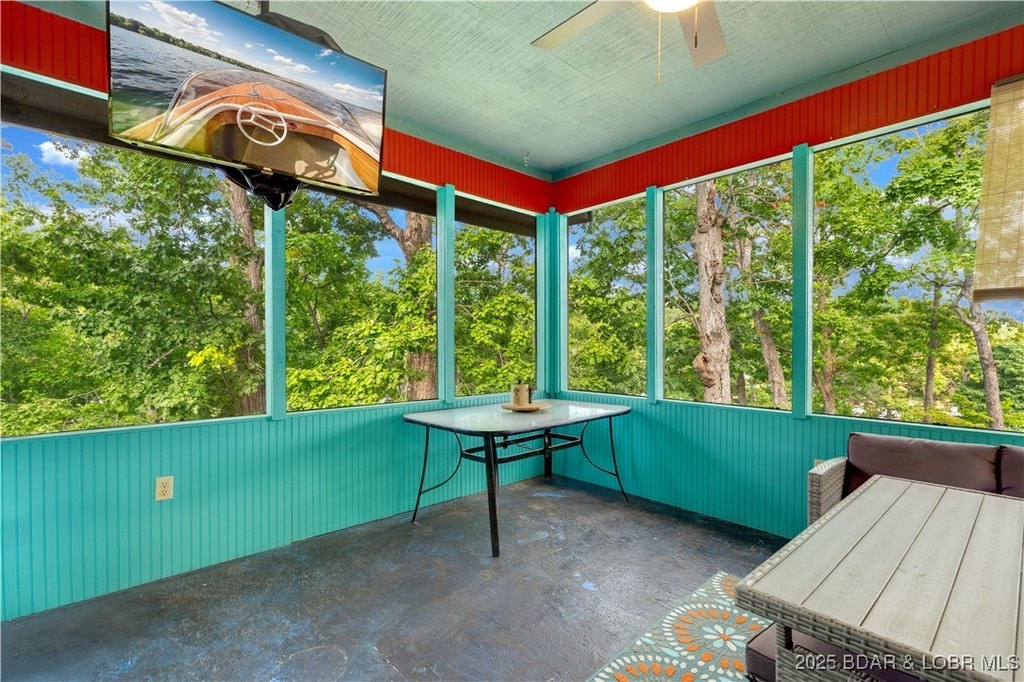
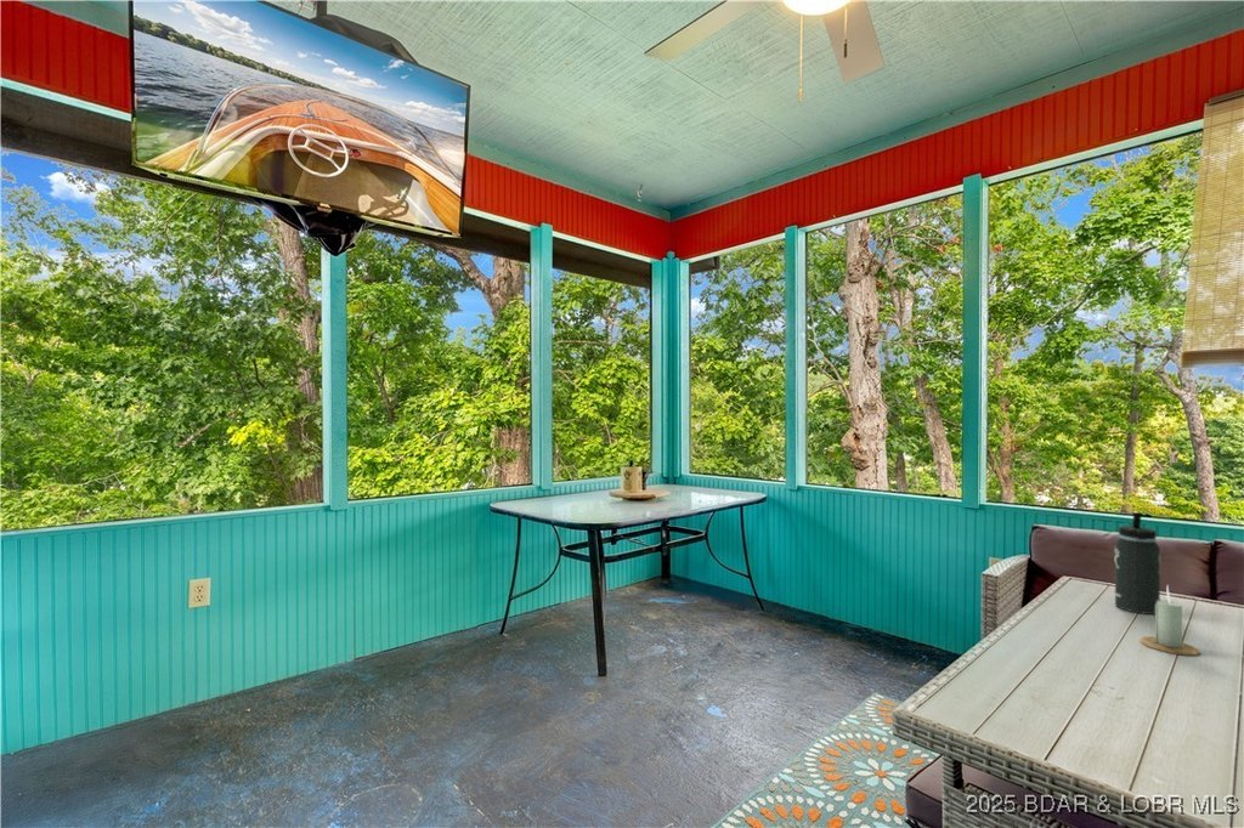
+ candle [1140,585,1201,657]
+ thermos bottle [1113,512,1161,616]
